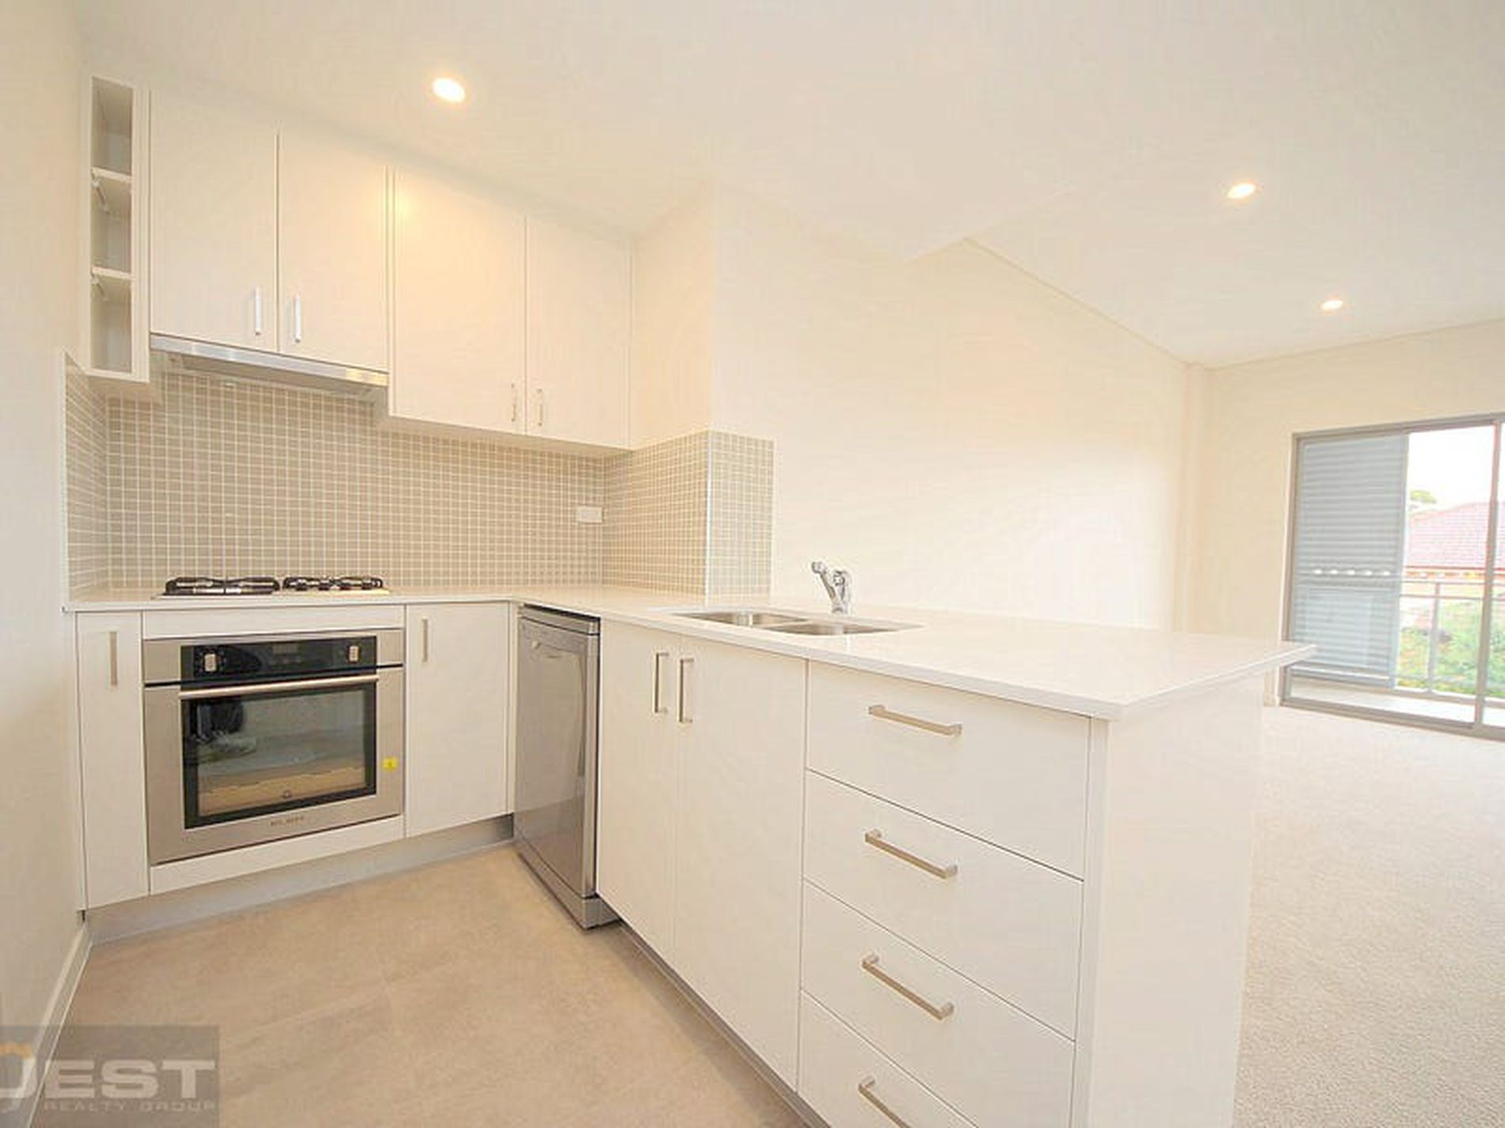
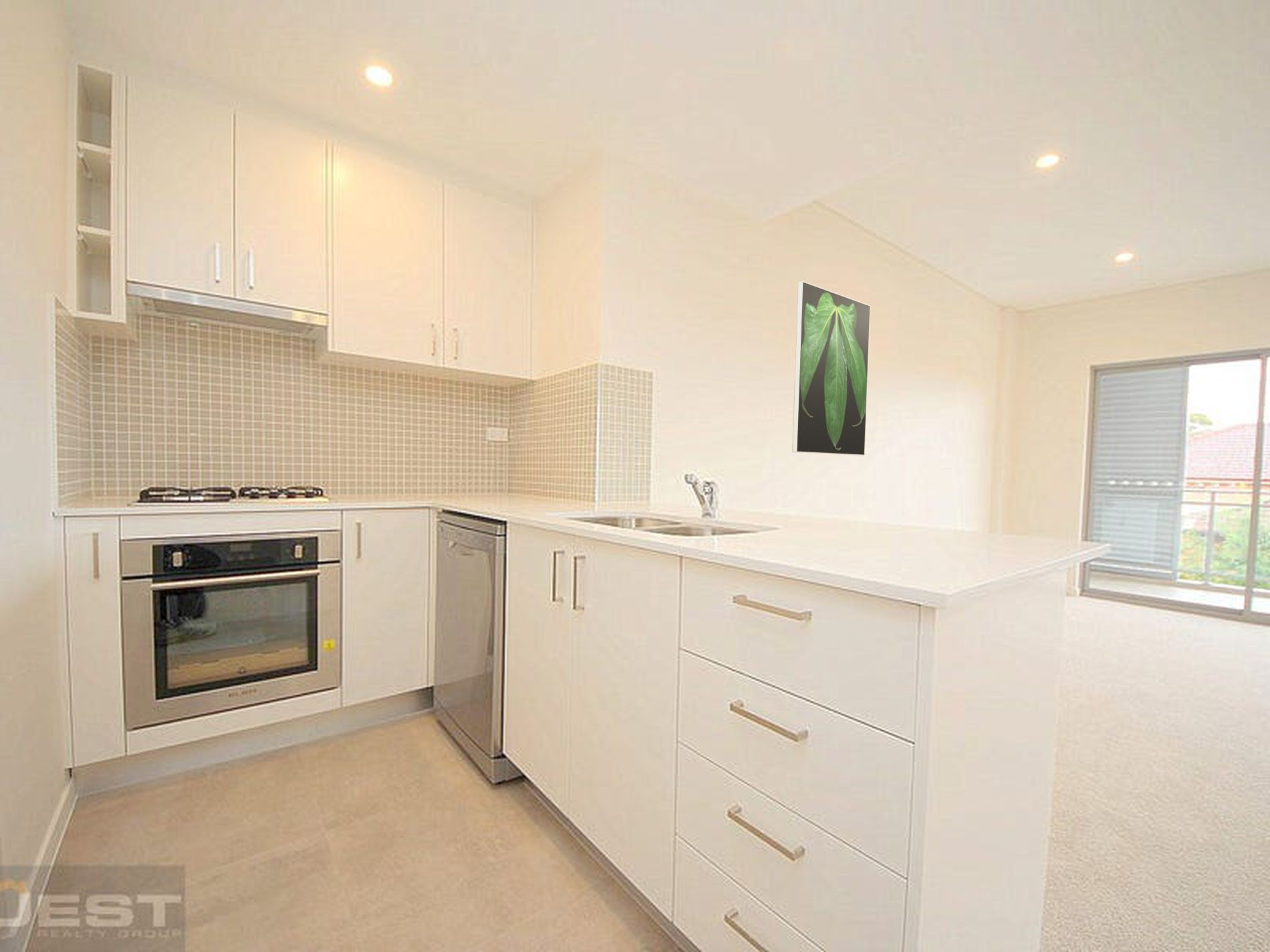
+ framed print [791,280,871,456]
